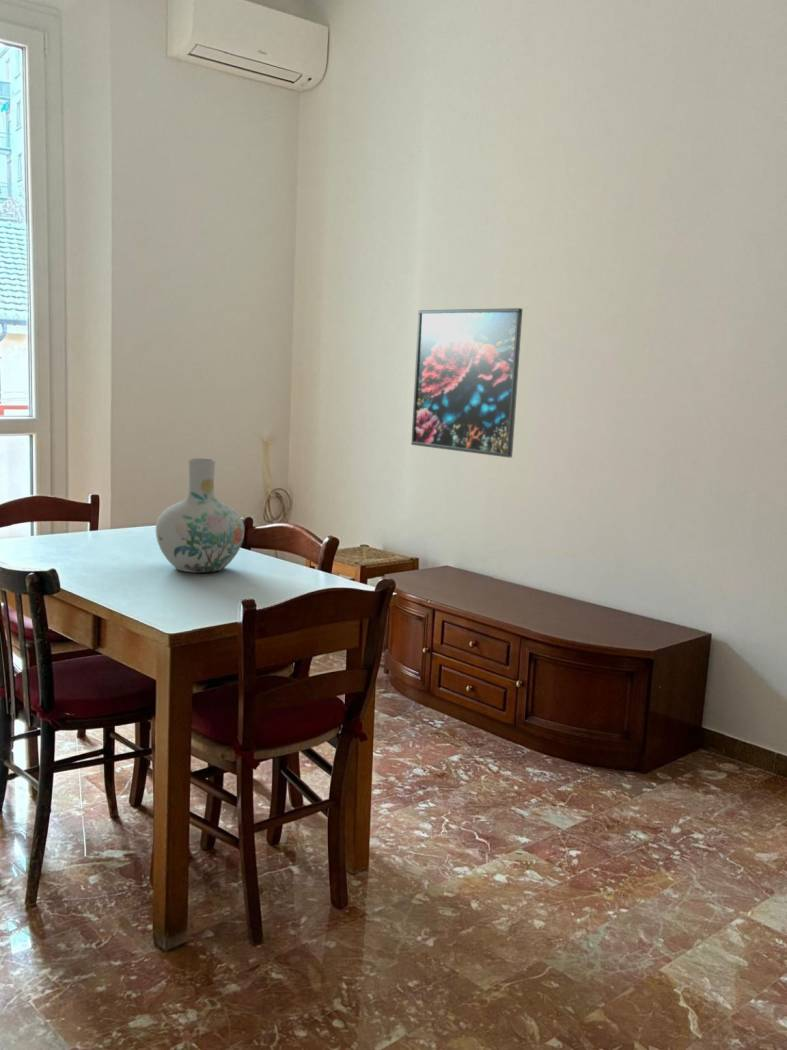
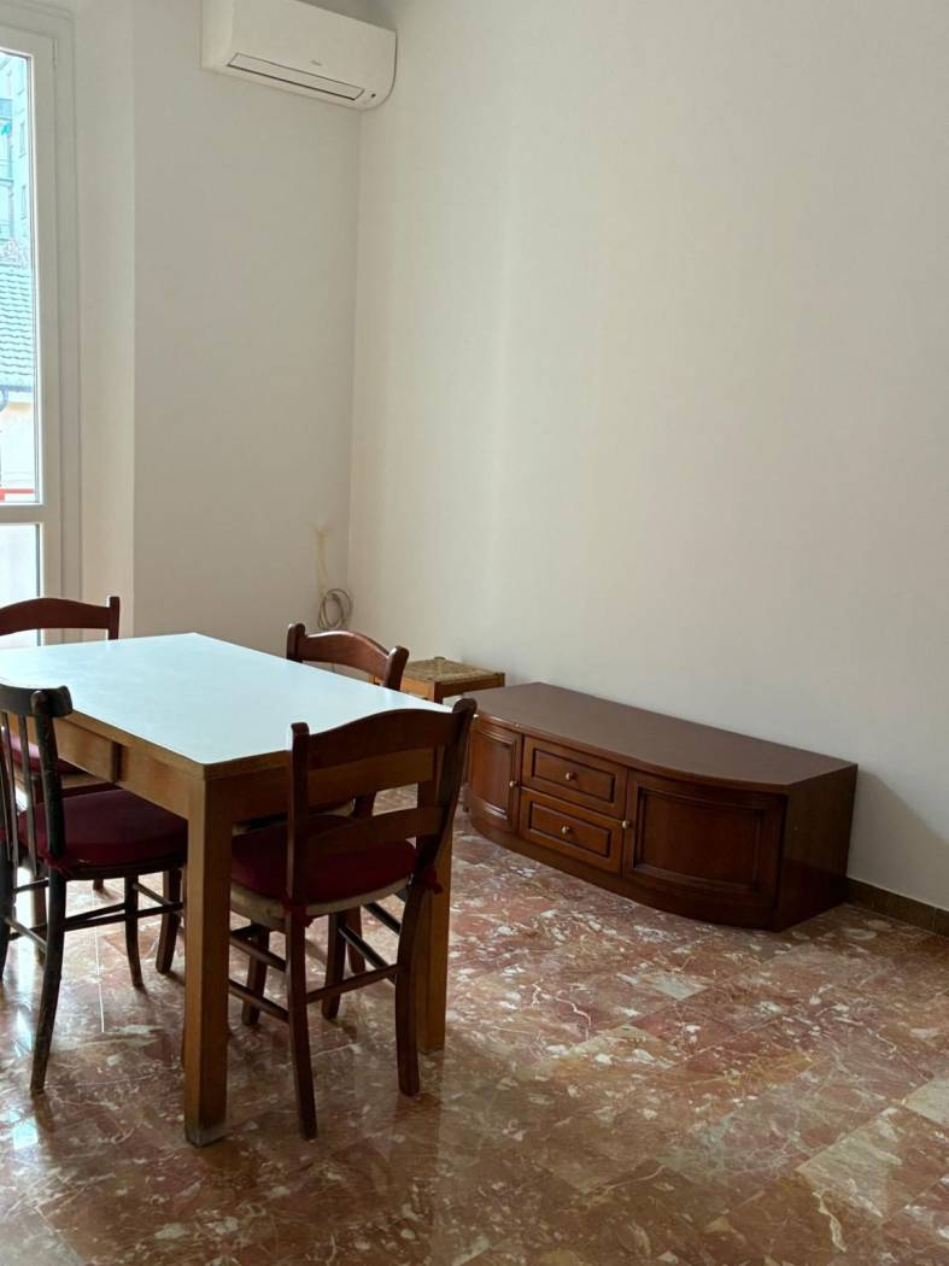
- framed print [410,307,524,458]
- vase [155,458,245,574]
